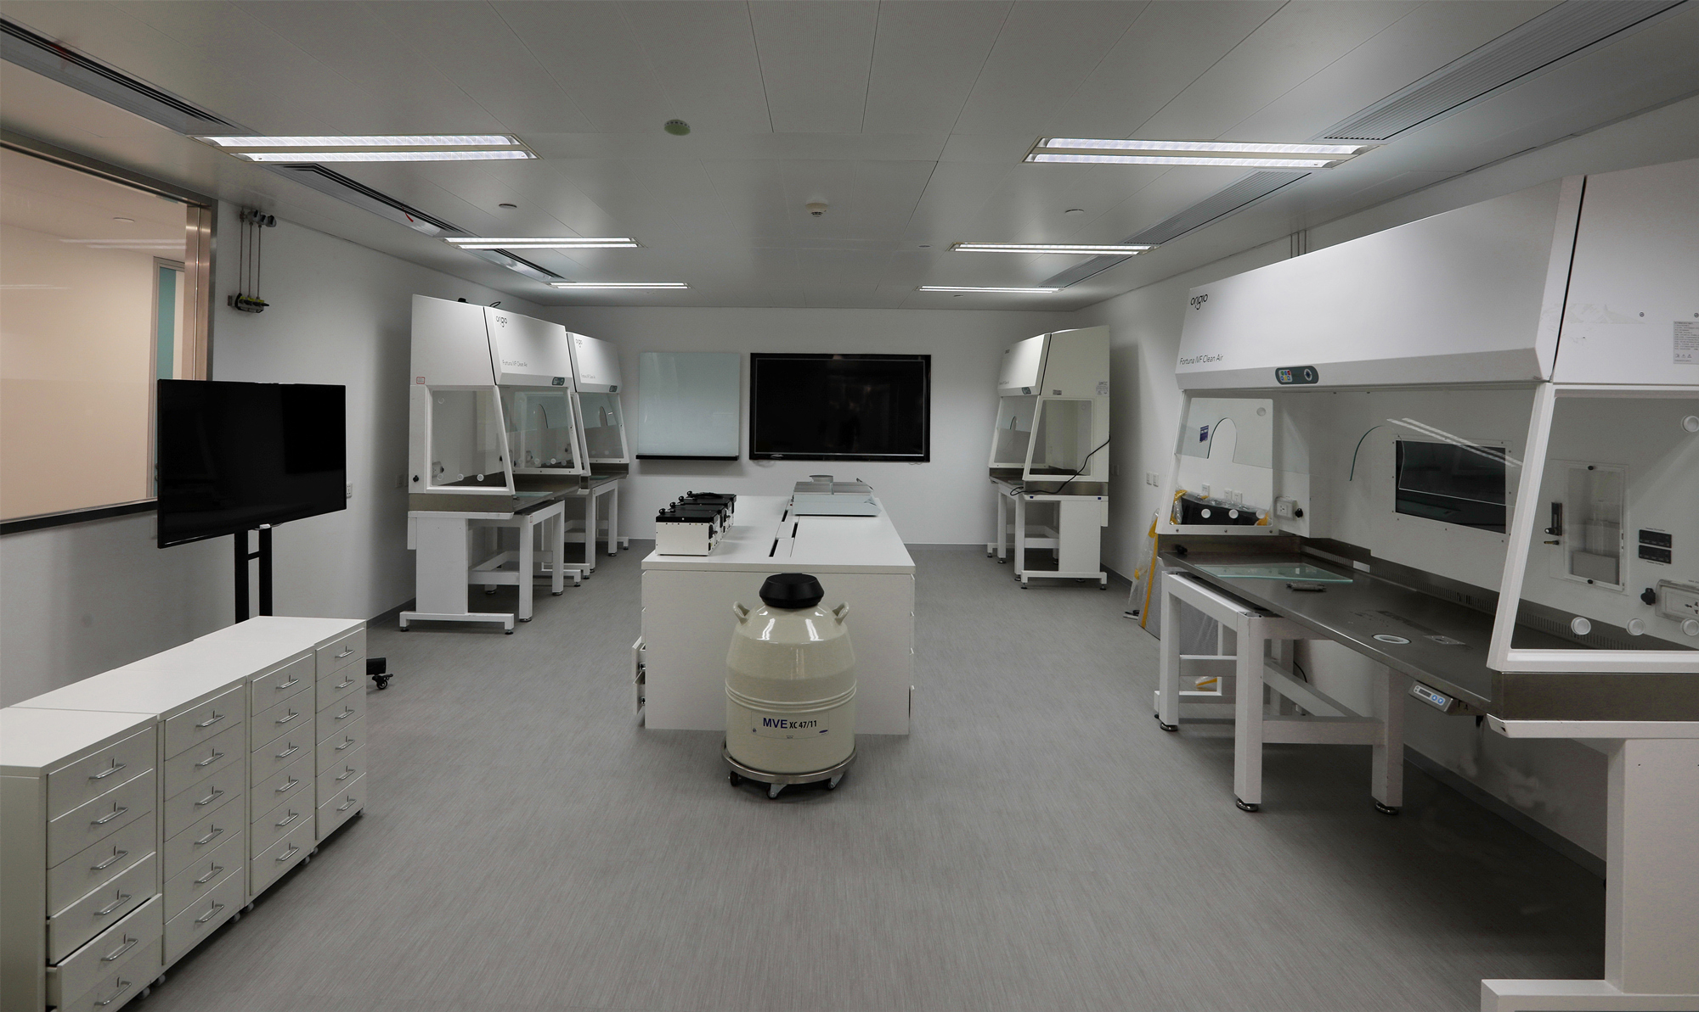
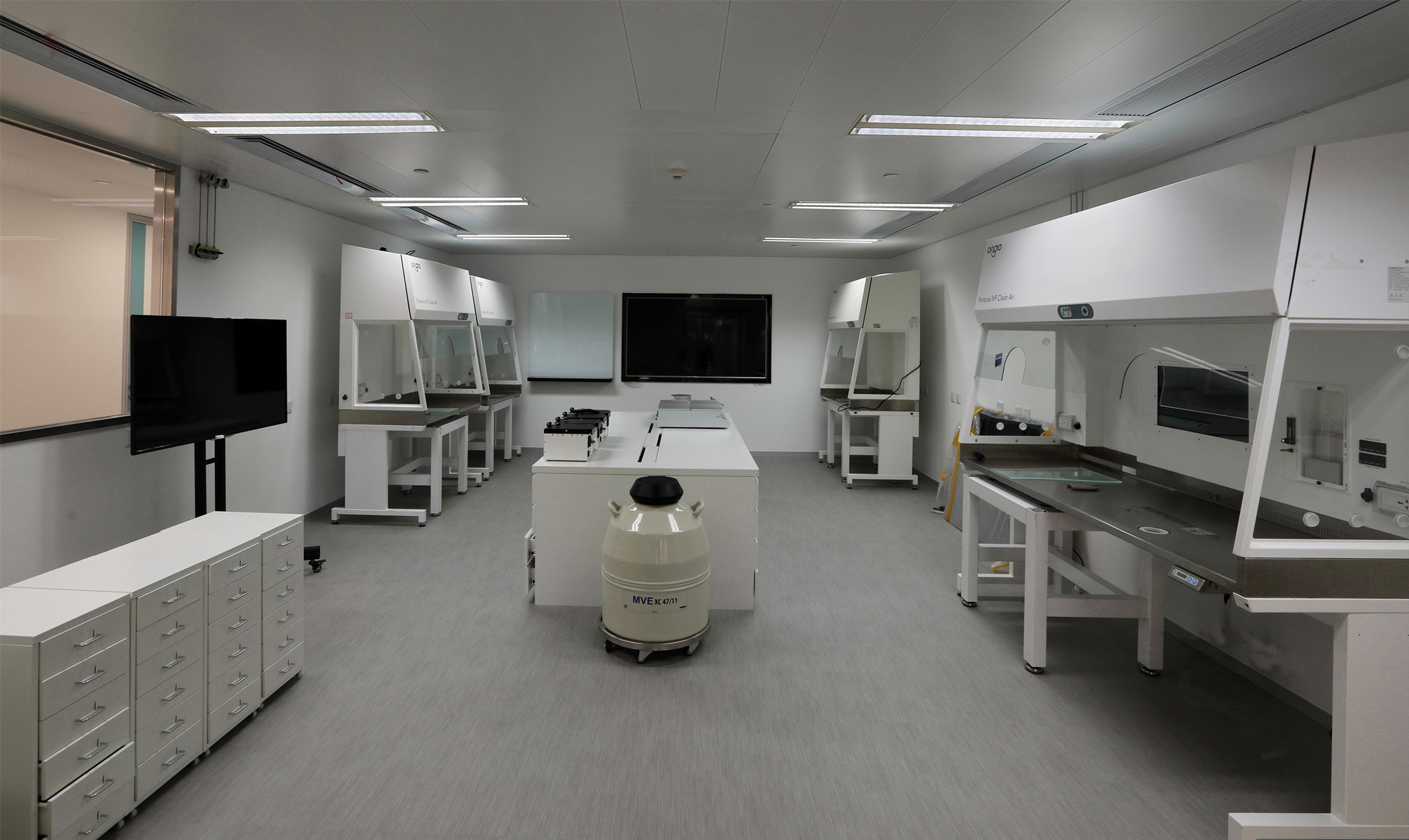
- smoke detector [663,119,691,136]
